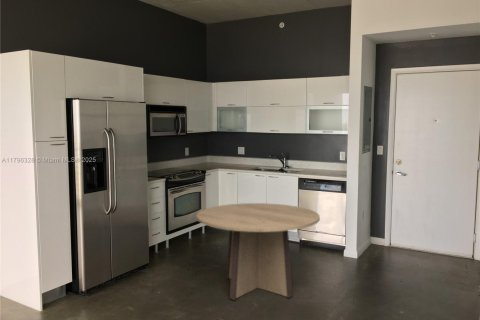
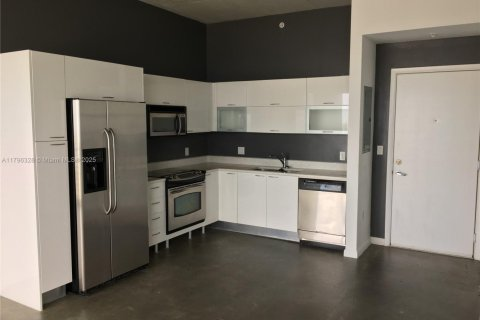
- dining table [196,202,321,301]
